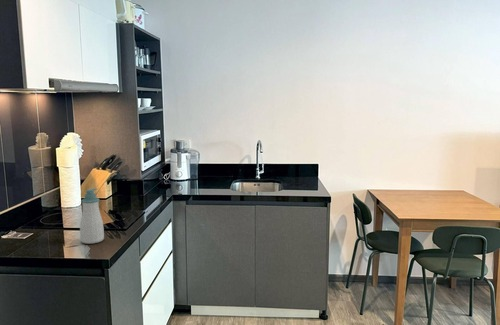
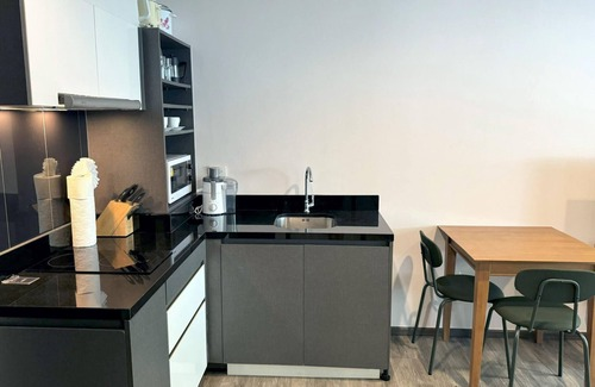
- soap bottle [79,187,105,245]
